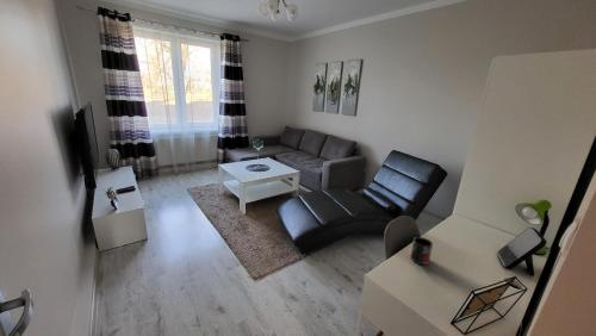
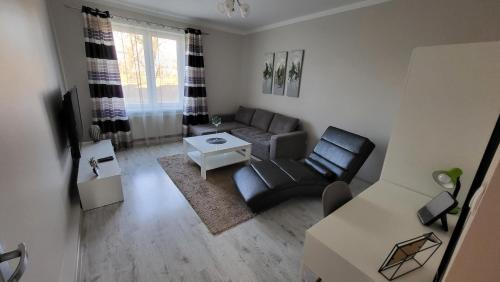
- mug [409,236,434,266]
